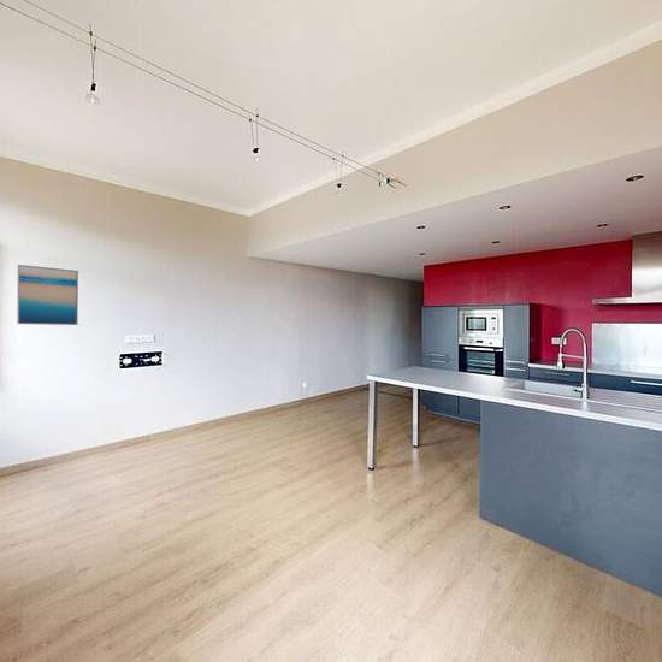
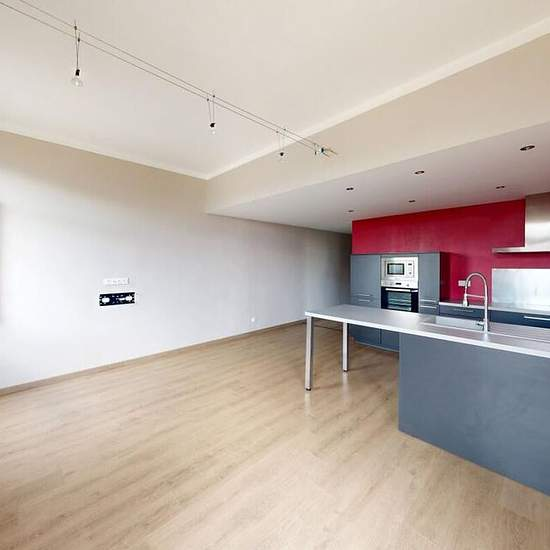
- wall art [16,264,79,326]
